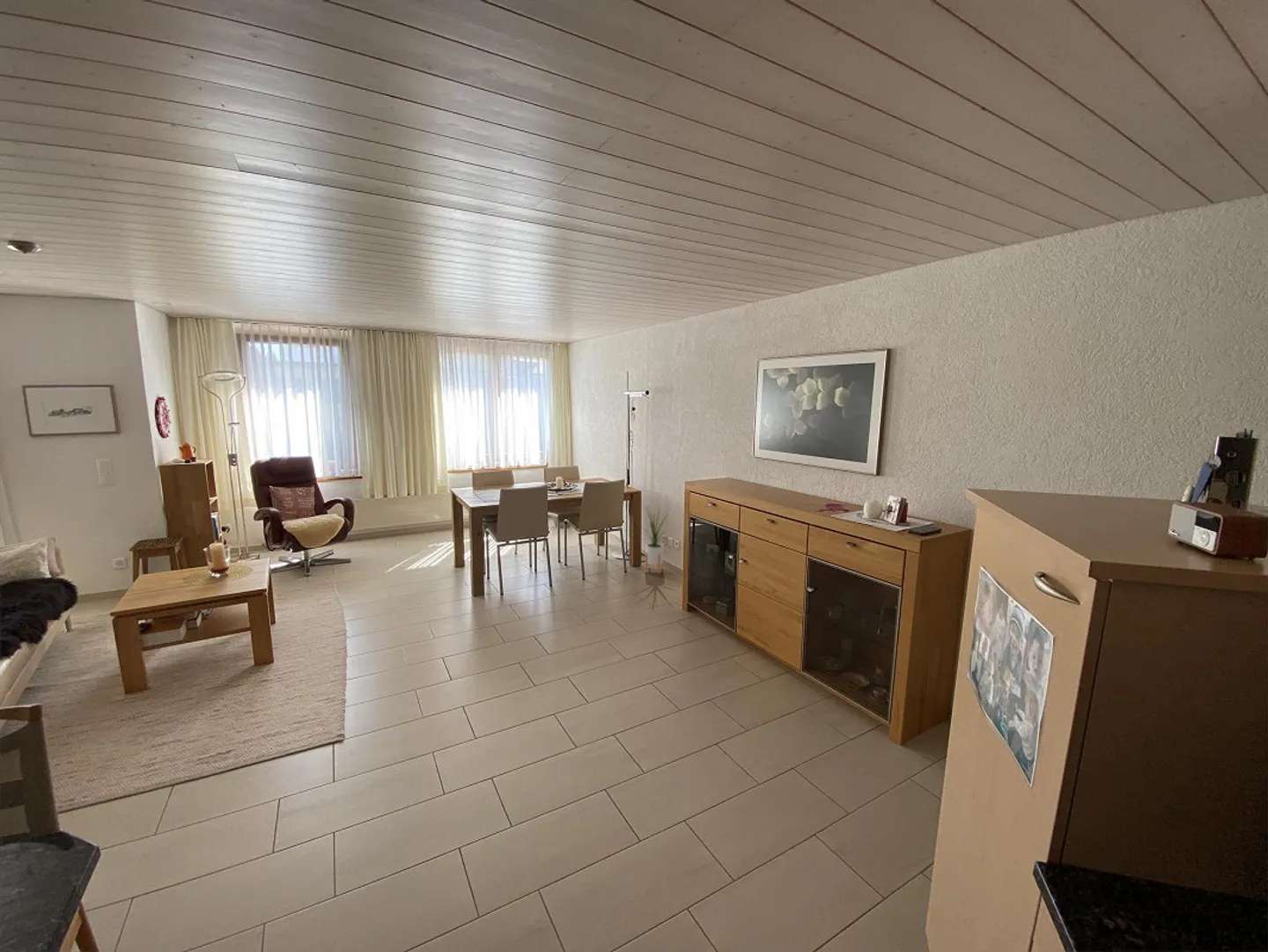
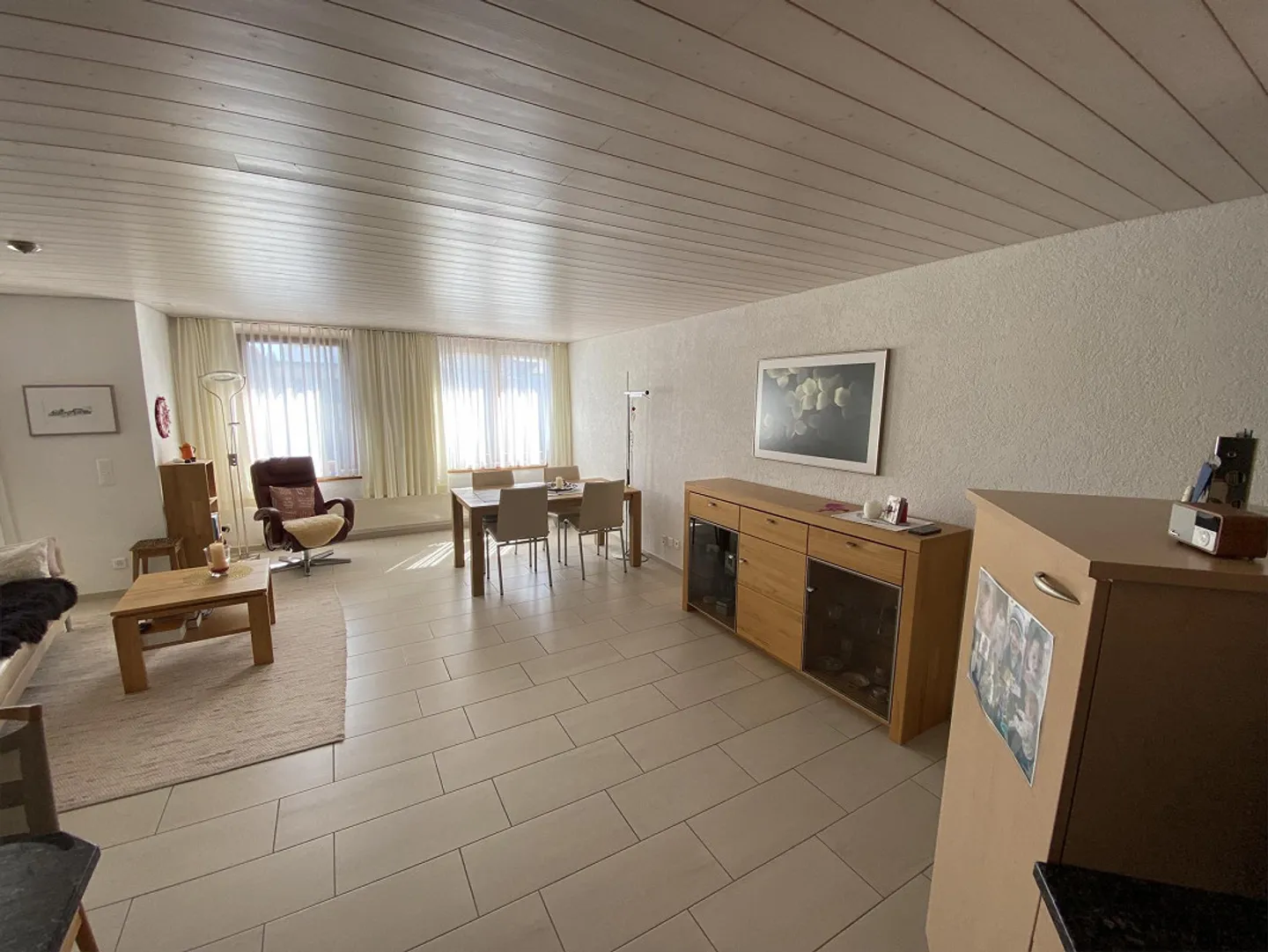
- house plant [633,505,673,575]
